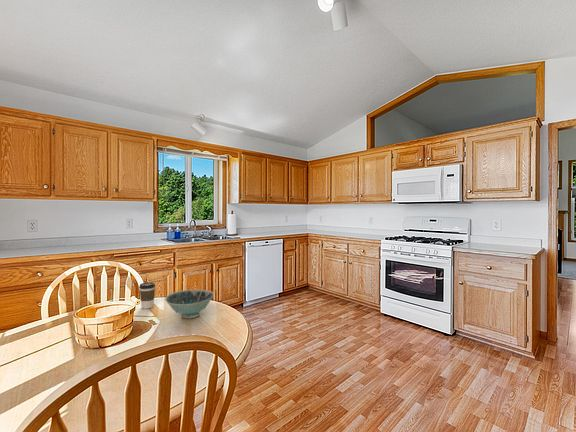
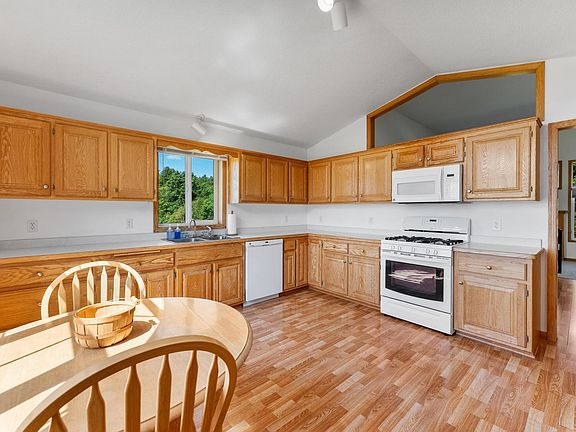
- bowl [164,289,215,319]
- coffee cup [138,281,156,310]
